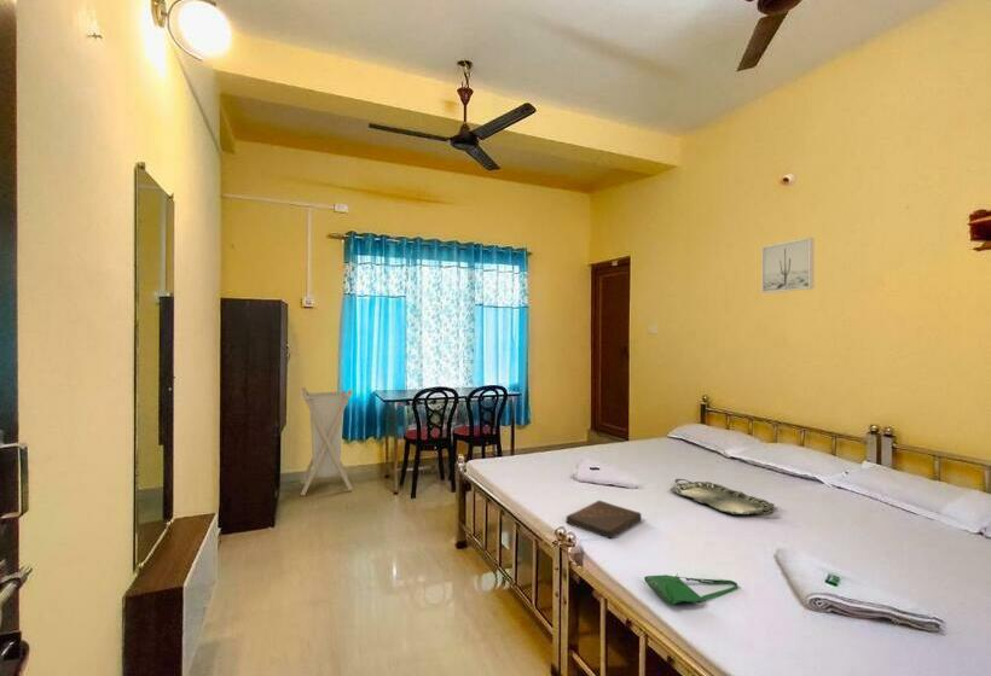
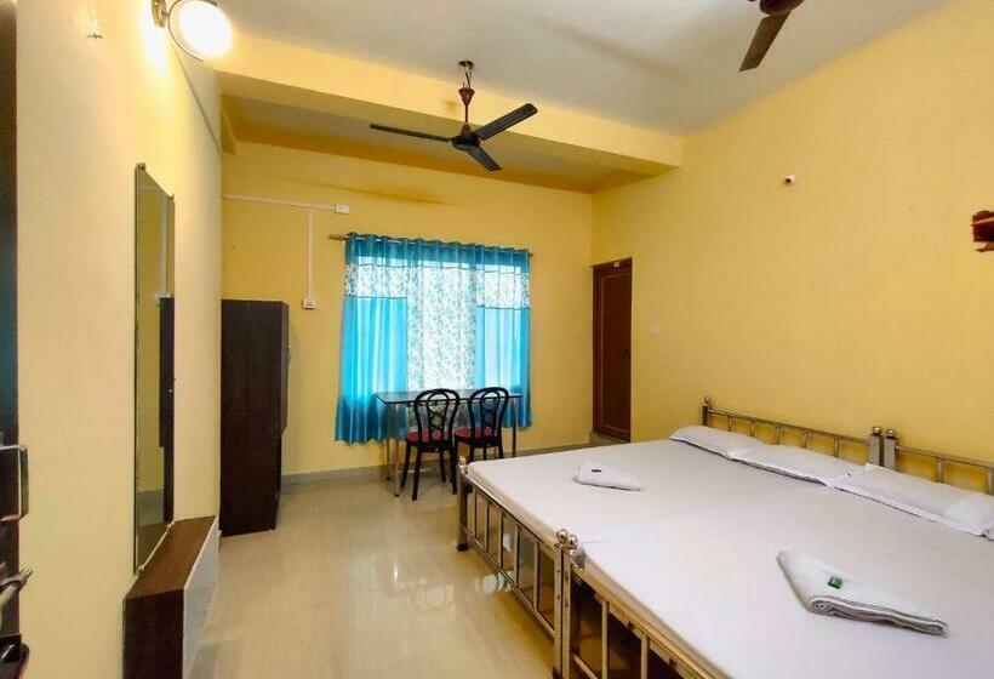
- serving tray [668,478,776,515]
- shoulder bag [643,572,738,606]
- wall art [760,237,815,295]
- laundry hamper [300,386,354,496]
- book [566,500,642,540]
